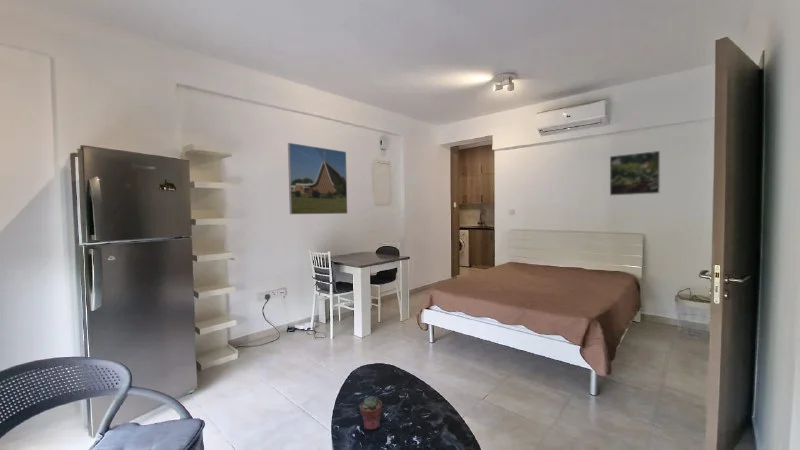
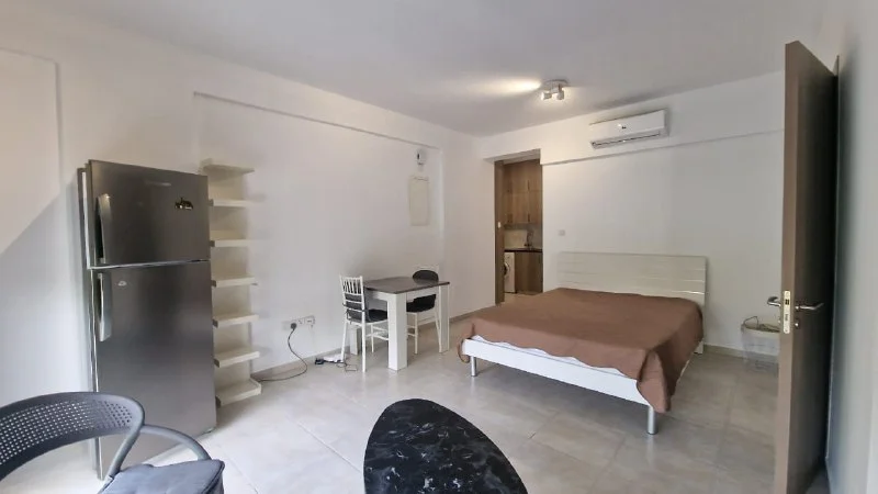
- potted succulent [359,395,384,431]
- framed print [609,150,661,196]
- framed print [287,142,348,215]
